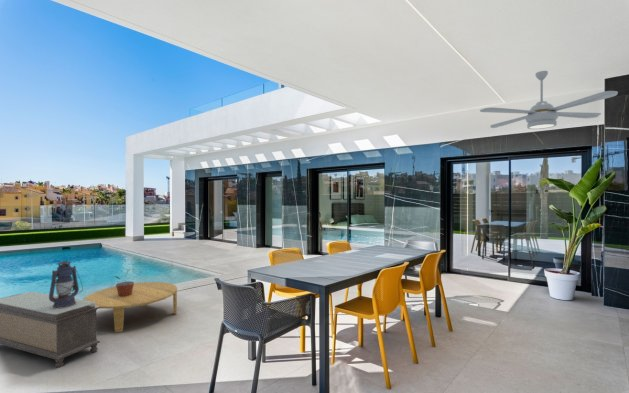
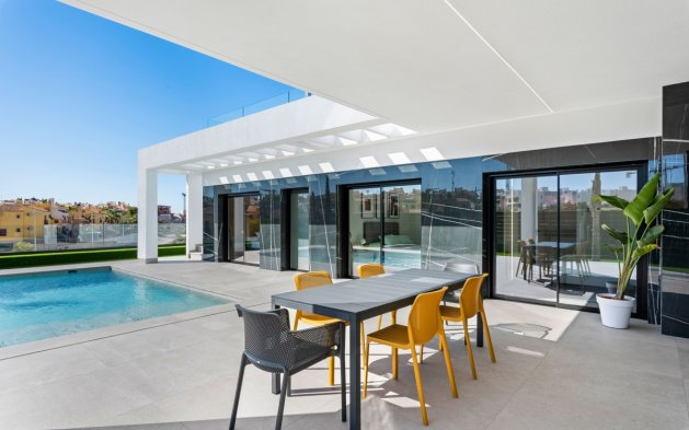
- potted plant [115,268,135,297]
- ceiling fan [479,70,619,130]
- bench [0,291,101,369]
- lantern [48,260,84,309]
- coffee table [83,281,178,333]
